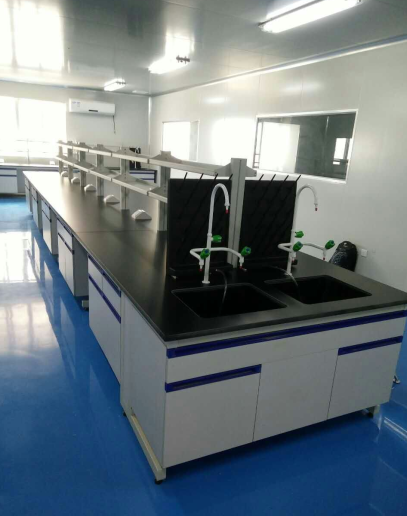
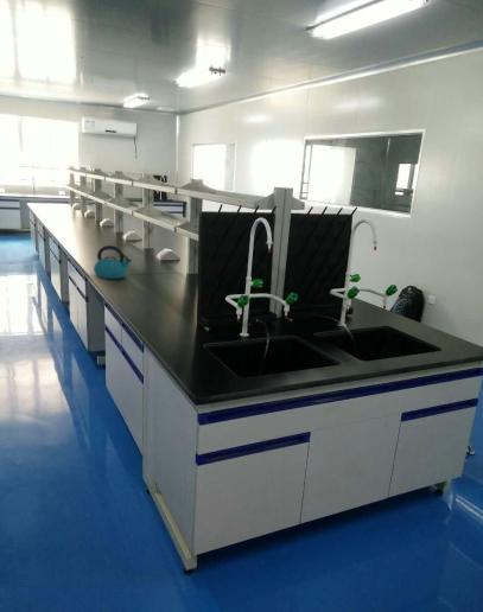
+ kettle [93,244,133,280]
